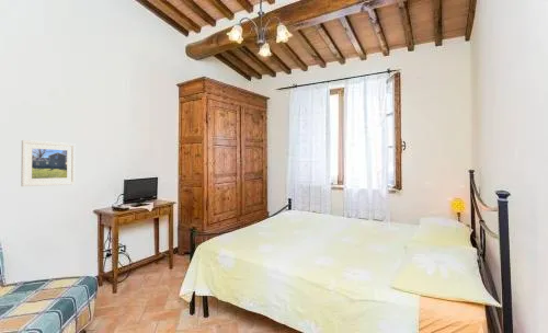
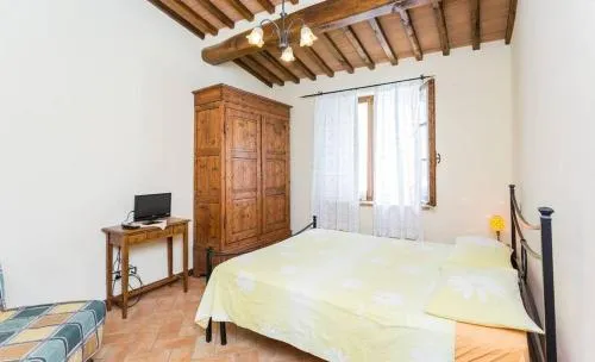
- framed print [20,139,77,187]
